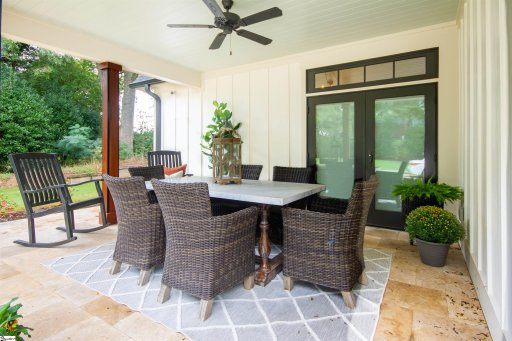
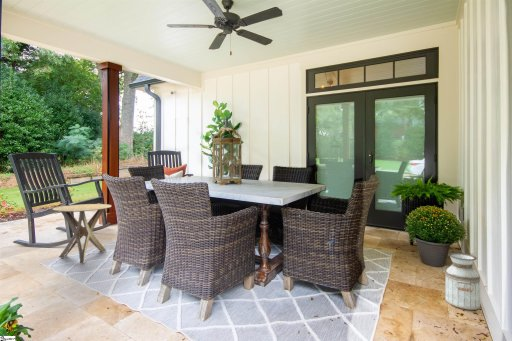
+ planter [444,252,481,311]
+ side table [51,203,113,264]
